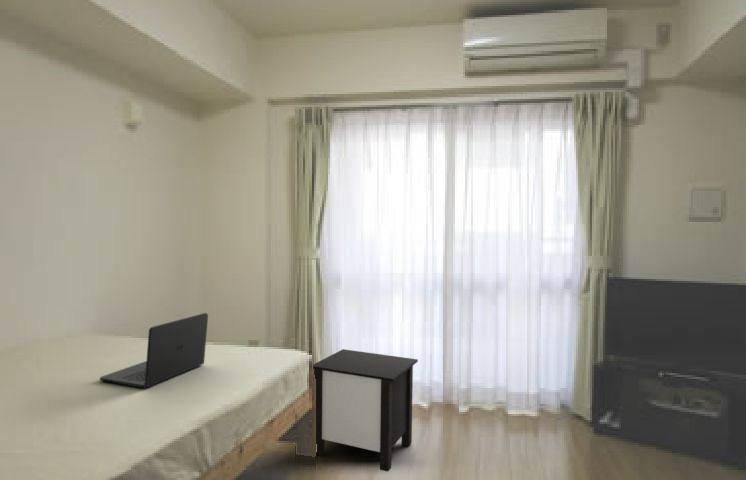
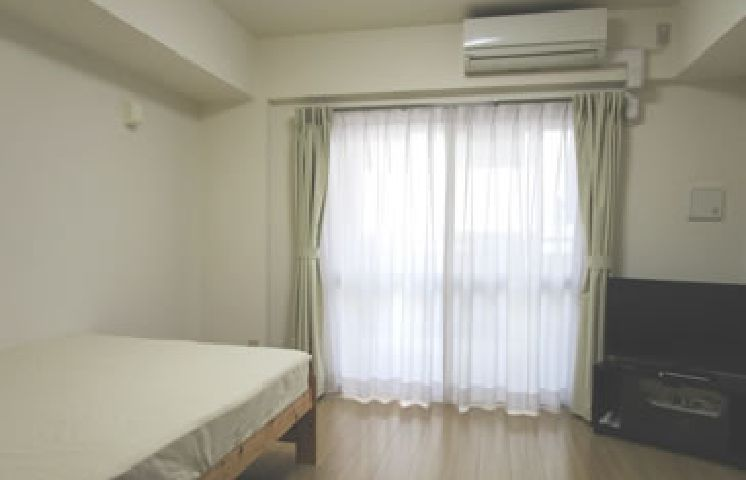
- laptop [99,312,209,389]
- nightstand [312,348,419,472]
